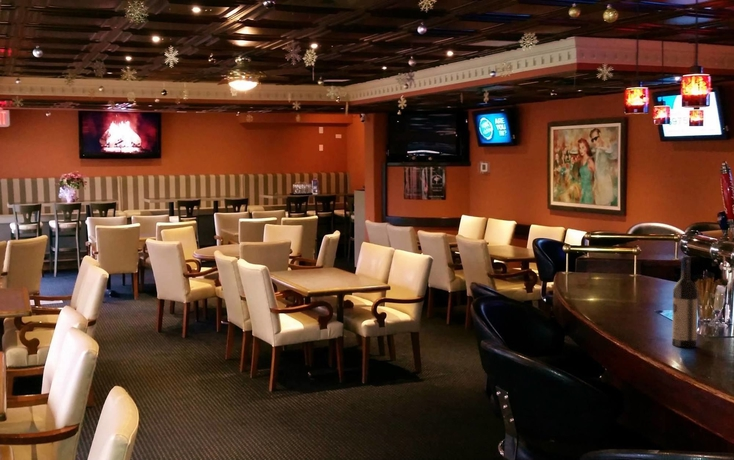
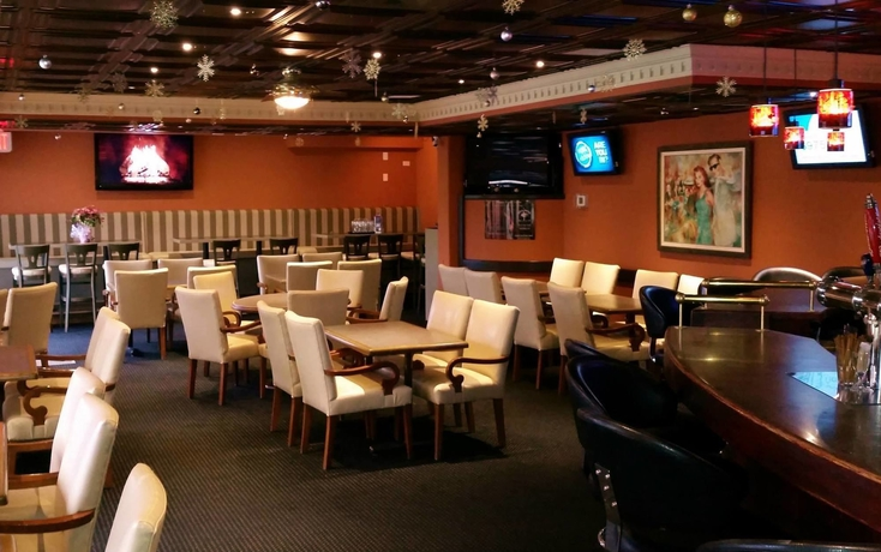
- wine bottle [671,255,699,348]
